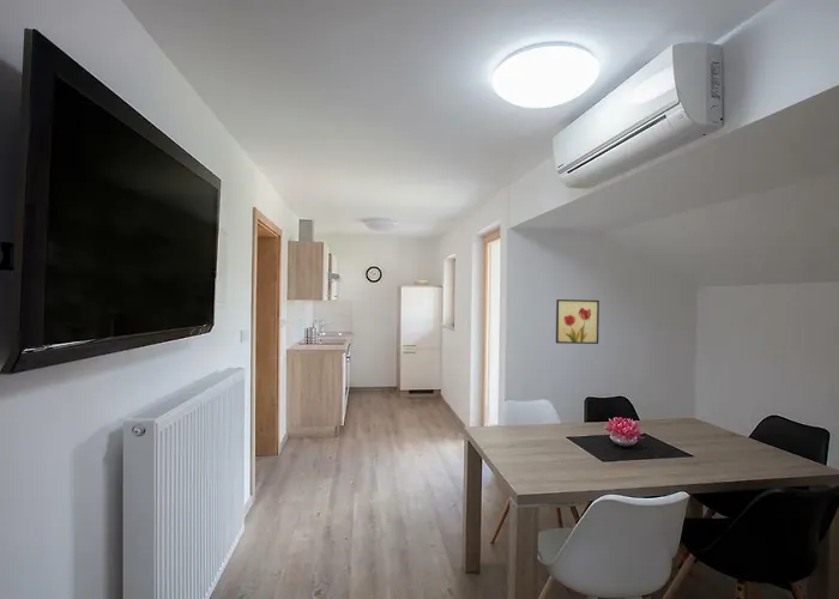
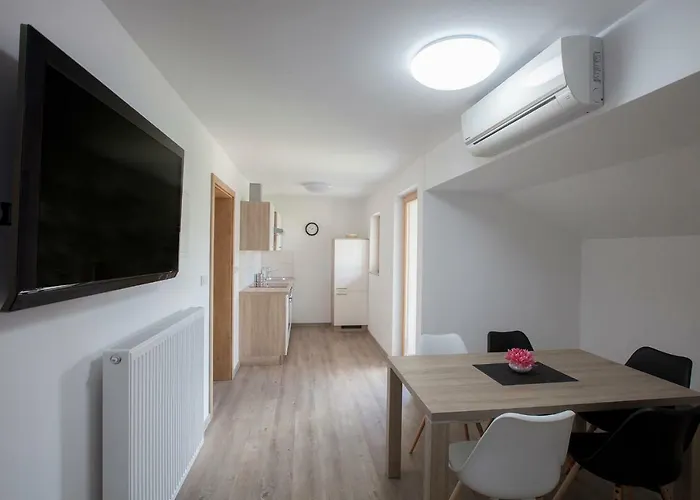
- wall art [555,298,600,345]
